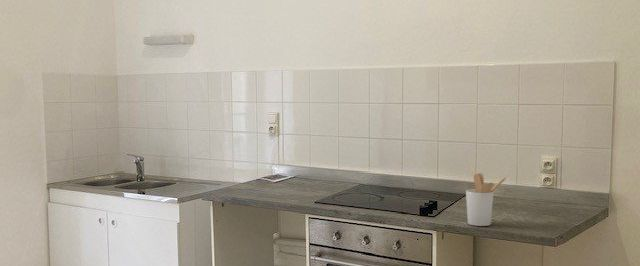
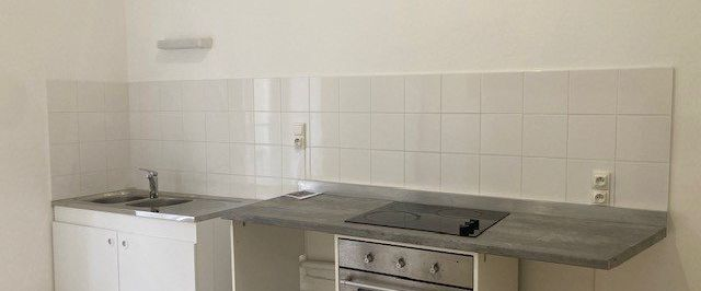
- utensil holder [465,172,507,227]
